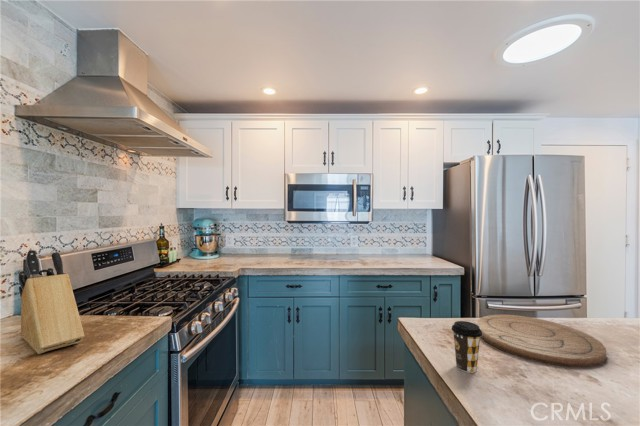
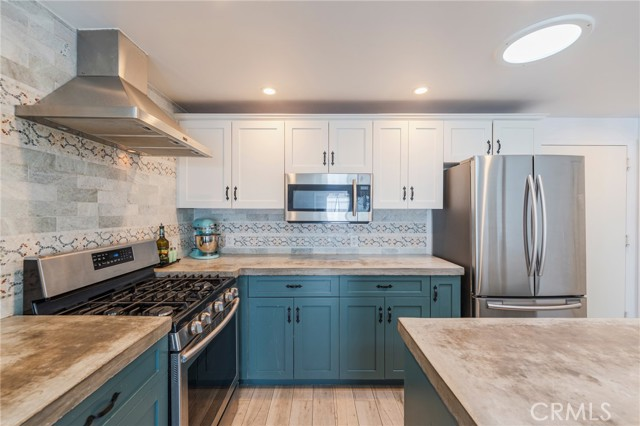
- coffee cup [451,320,482,374]
- cutting board [476,314,607,368]
- knife block [17,249,86,355]
